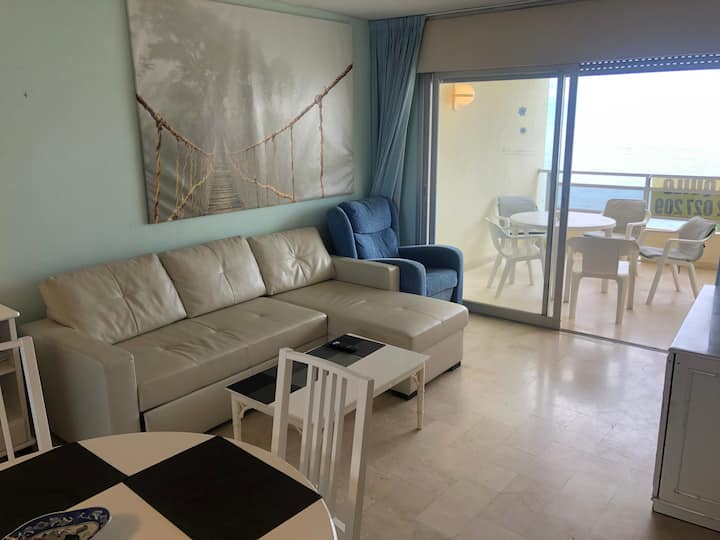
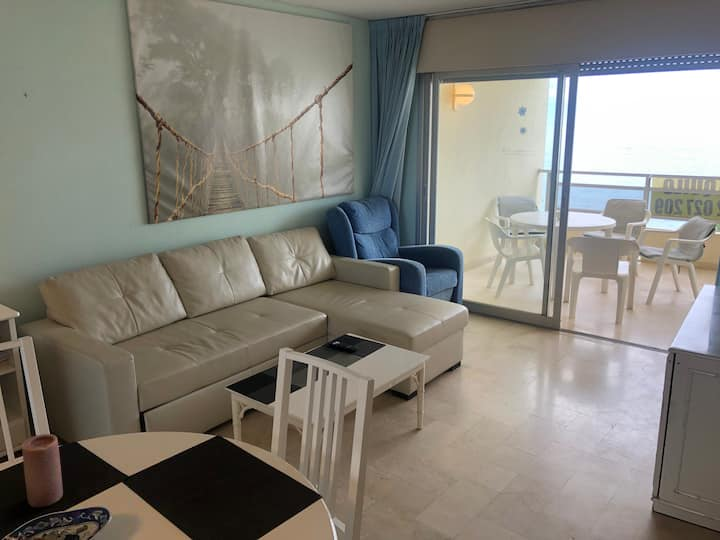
+ candle [21,433,64,508]
